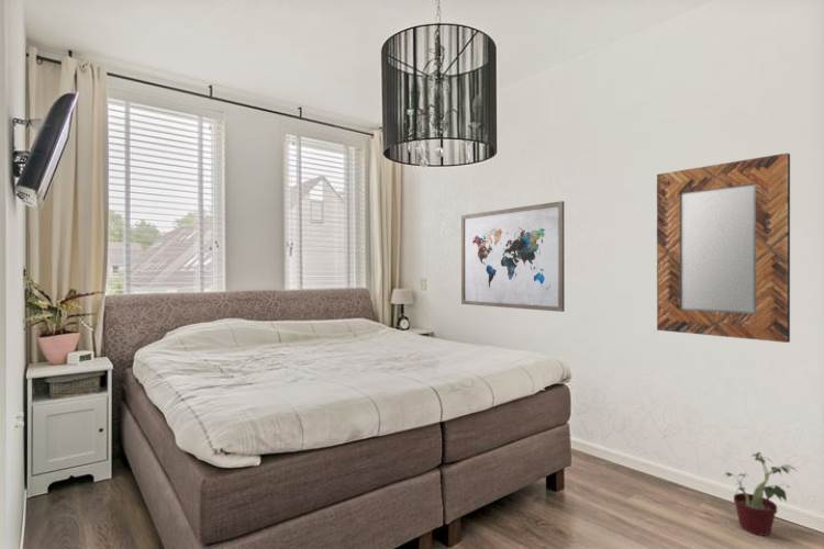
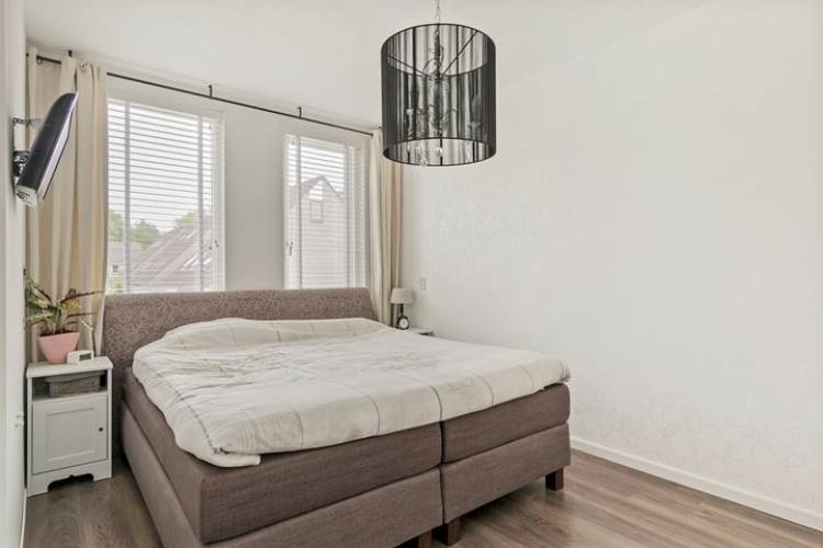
- home mirror [656,152,791,344]
- potted plant [724,451,799,537]
- wall art [460,200,566,313]
